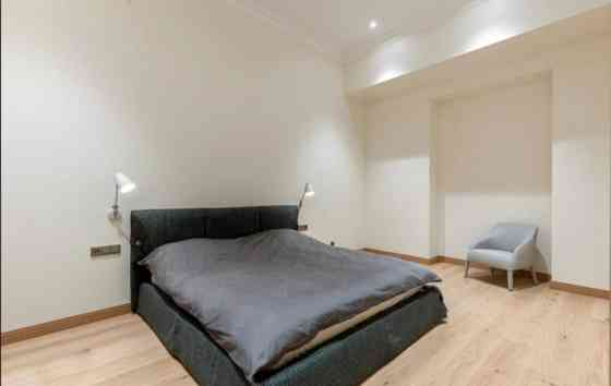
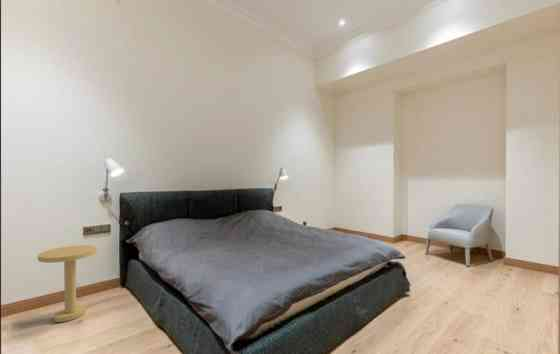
+ side table [37,244,98,323]
